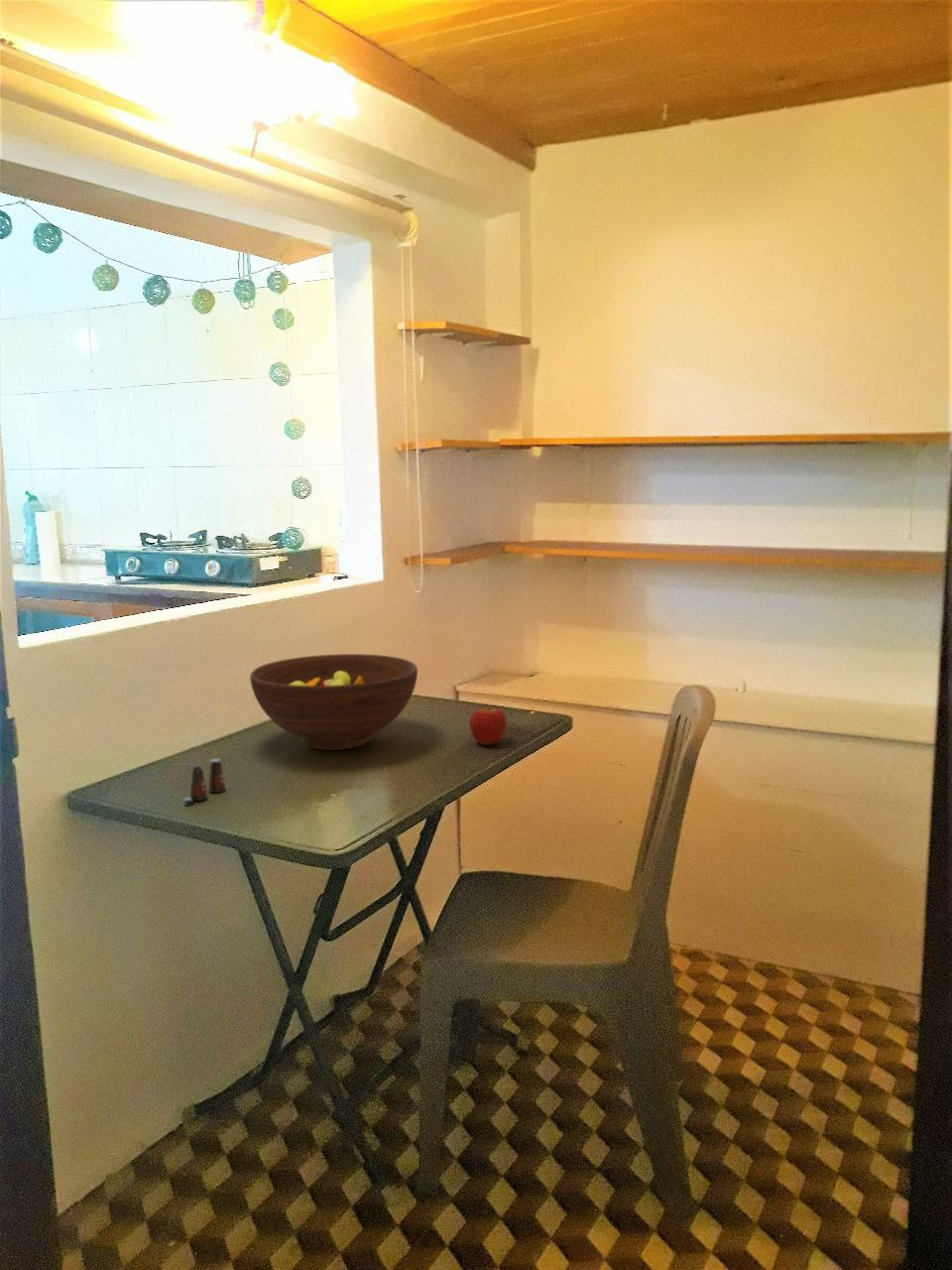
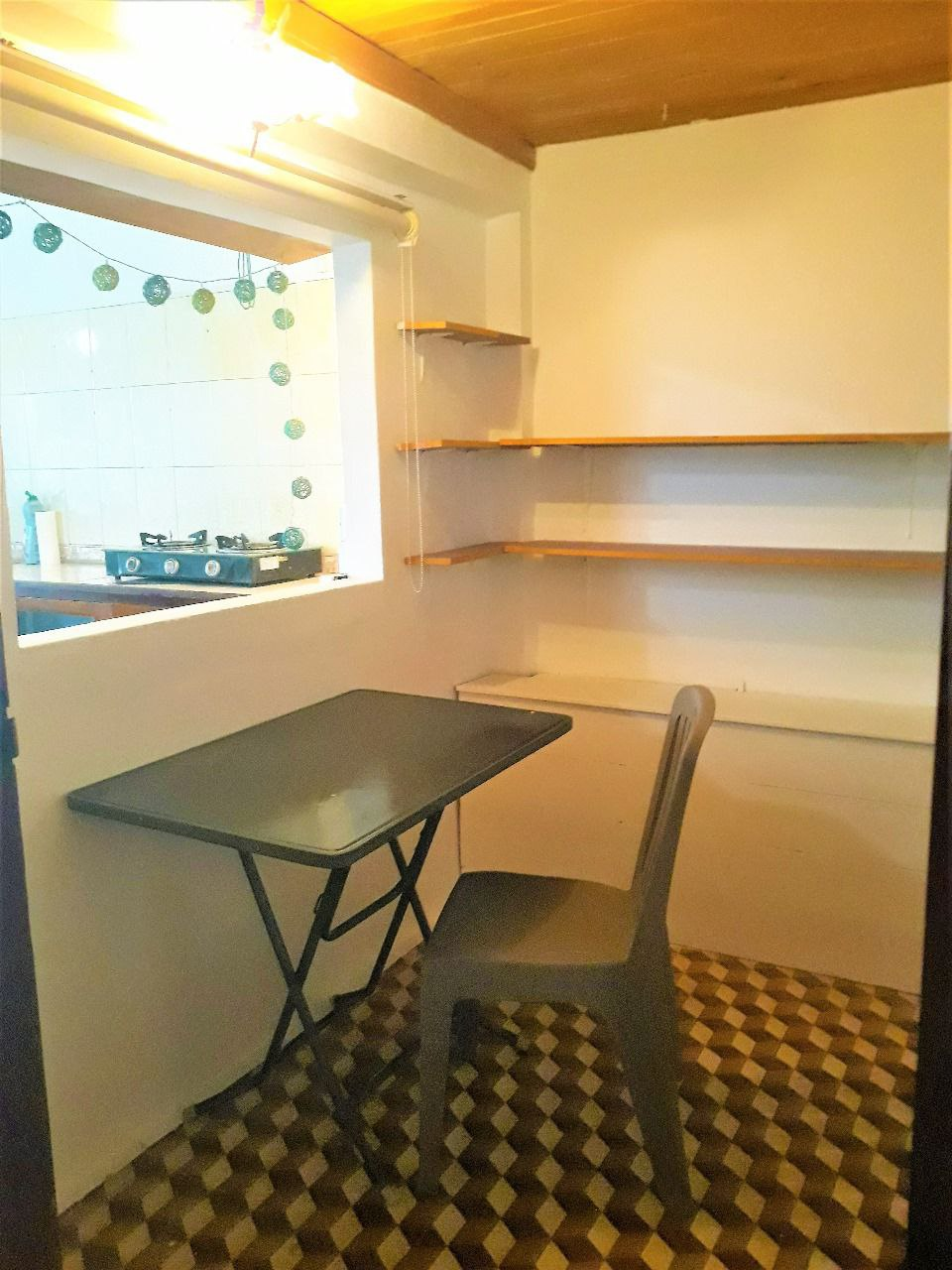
- salt shaker [182,758,227,804]
- apple [469,706,507,746]
- fruit bowl [249,653,418,751]
